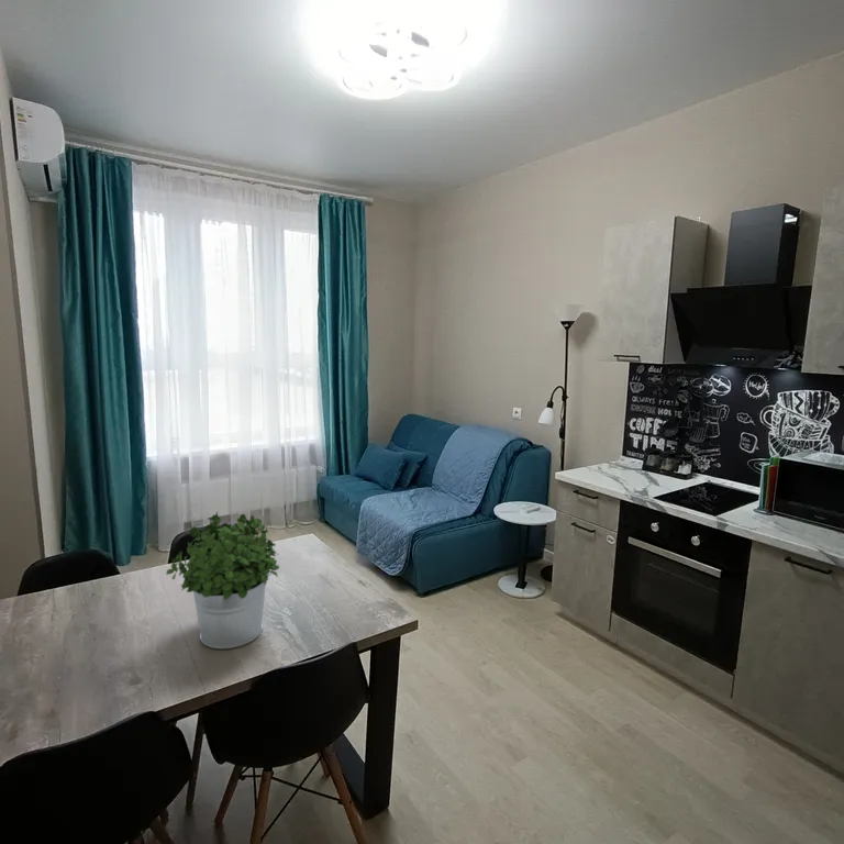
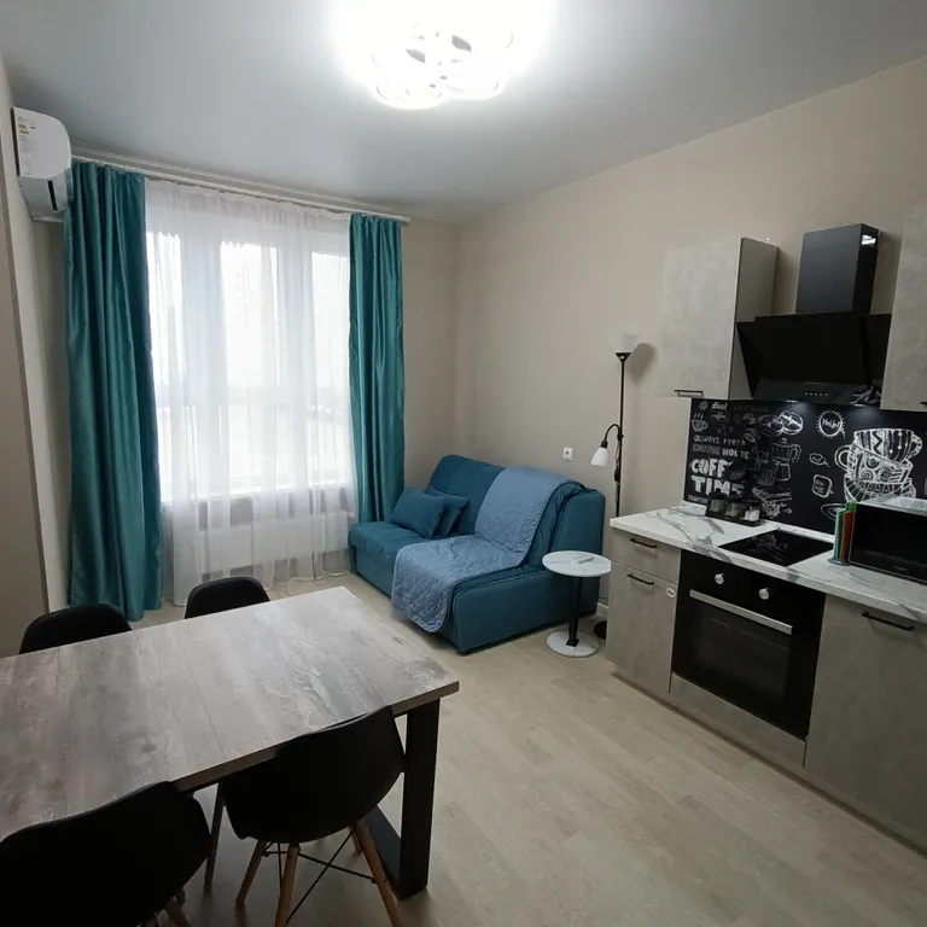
- potted plant [165,511,280,651]
